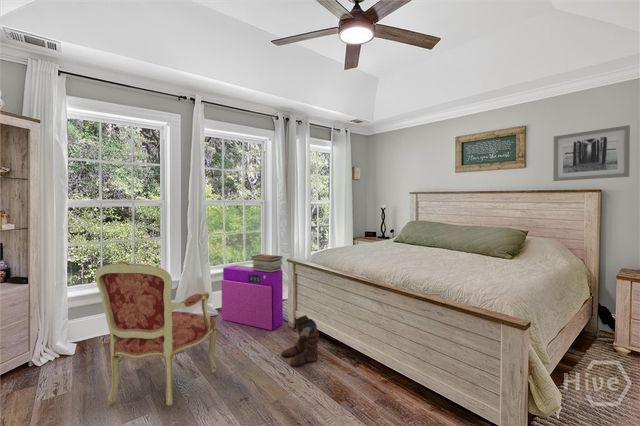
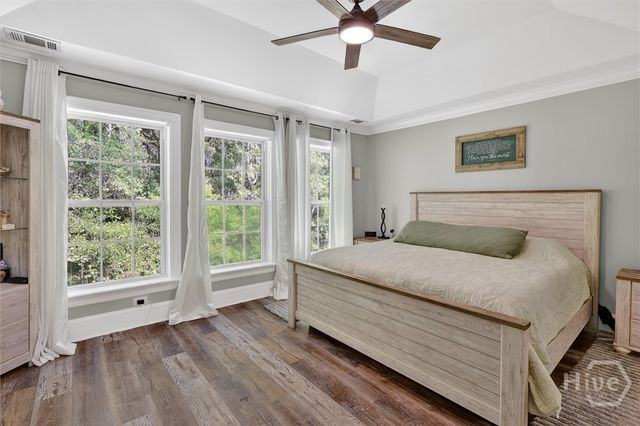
- armchair [94,260,218,407]
- air purifier [221,265,284,331]
- wall art [552,124,631,182]
- boots [281,314,320,368]
- book stack [249,253,283,272]
